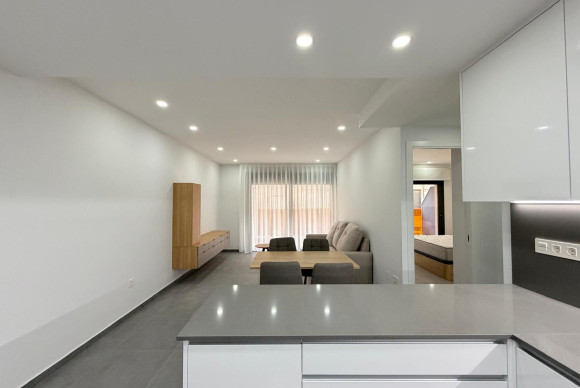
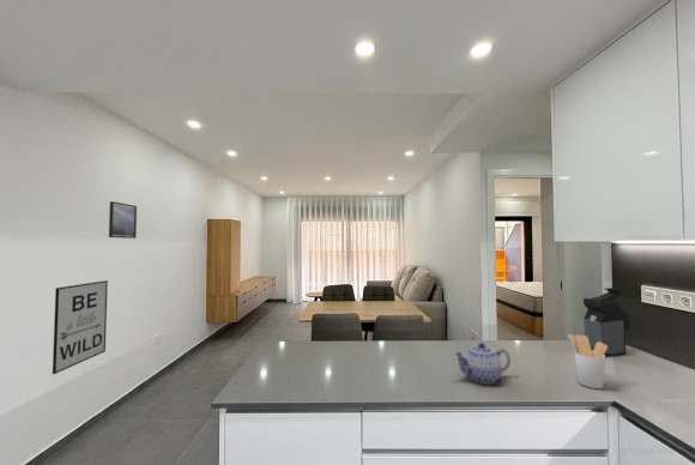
+ teapot [452,342,512,385]
+ coffee maker [582,286,631,357]
+ utensil holder [567,333,608,389]
+ wall art [52,279,109,375]
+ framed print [108,200,138,240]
